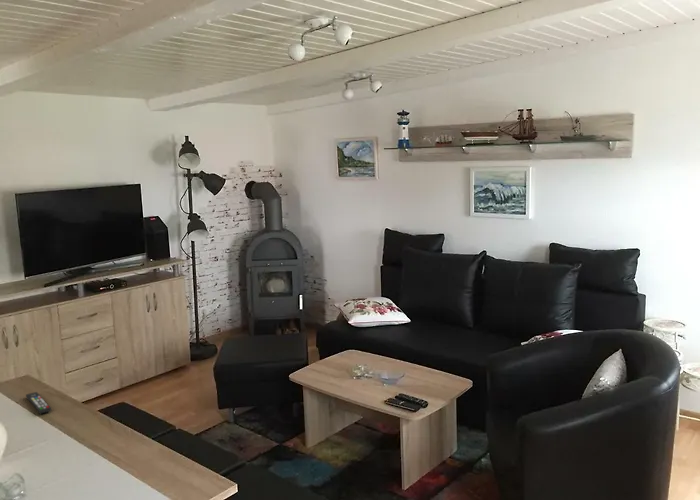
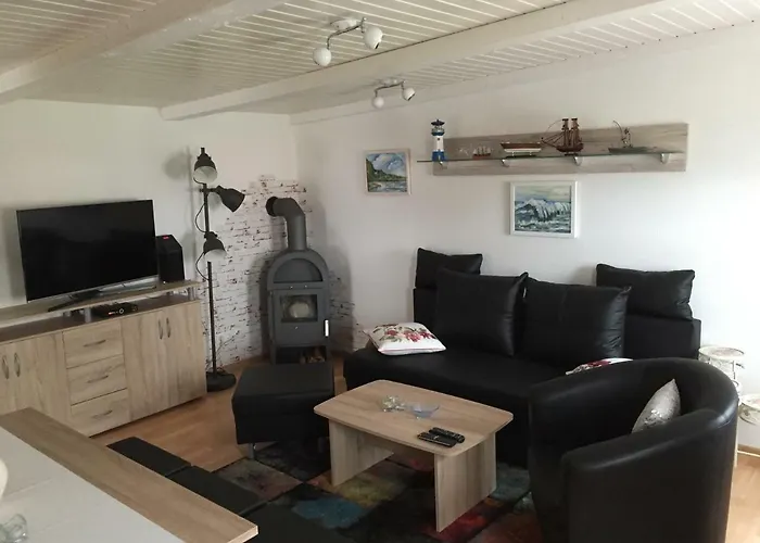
- remote control [25,391,52,415]
